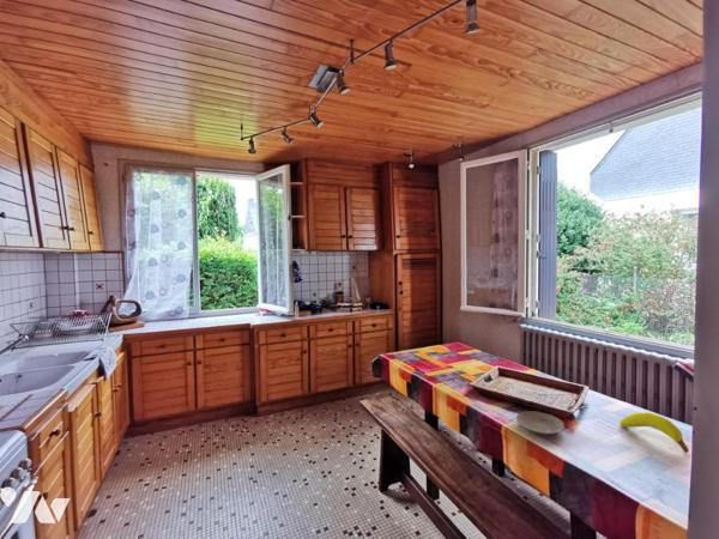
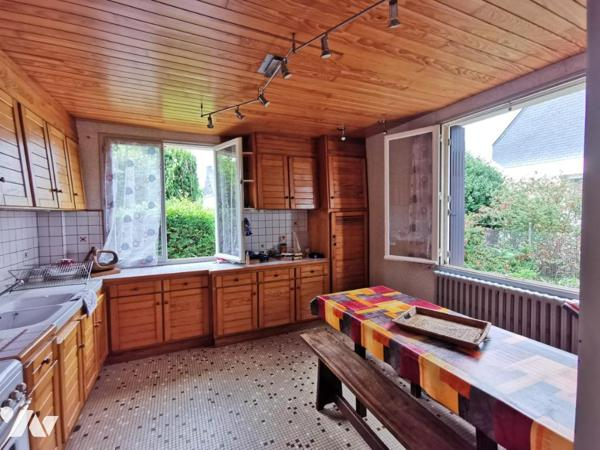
- plate [515,410,566,436]
- banana [618,411,690,454]
